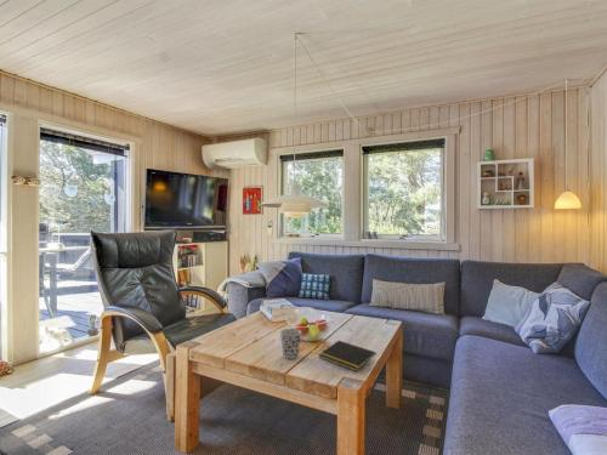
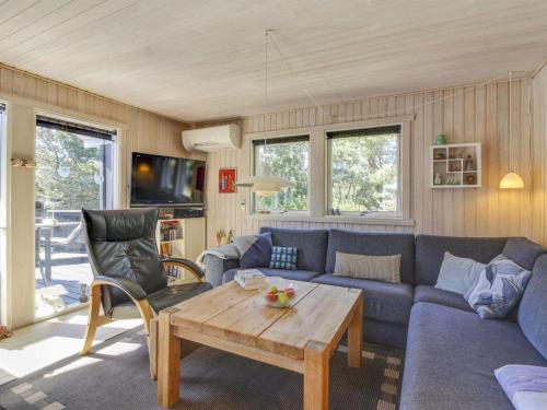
- notepad [317,340,378,372]
- cup [279,328,302,360]
